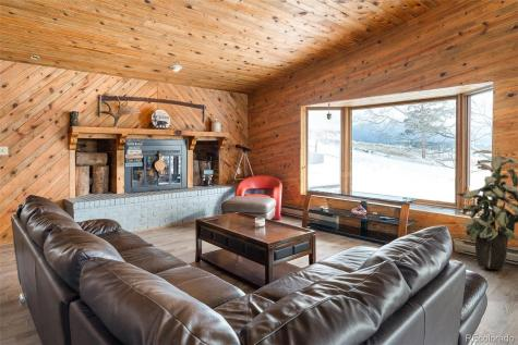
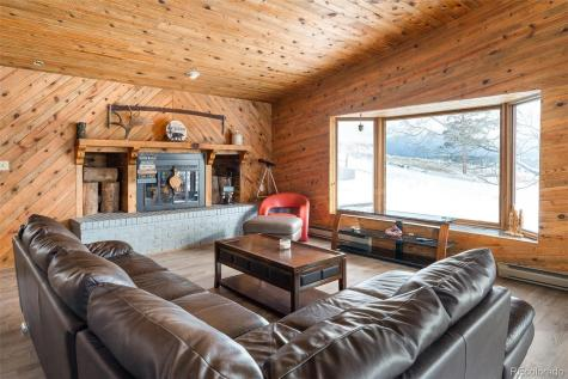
- indoor plant [456,149,518,271]
